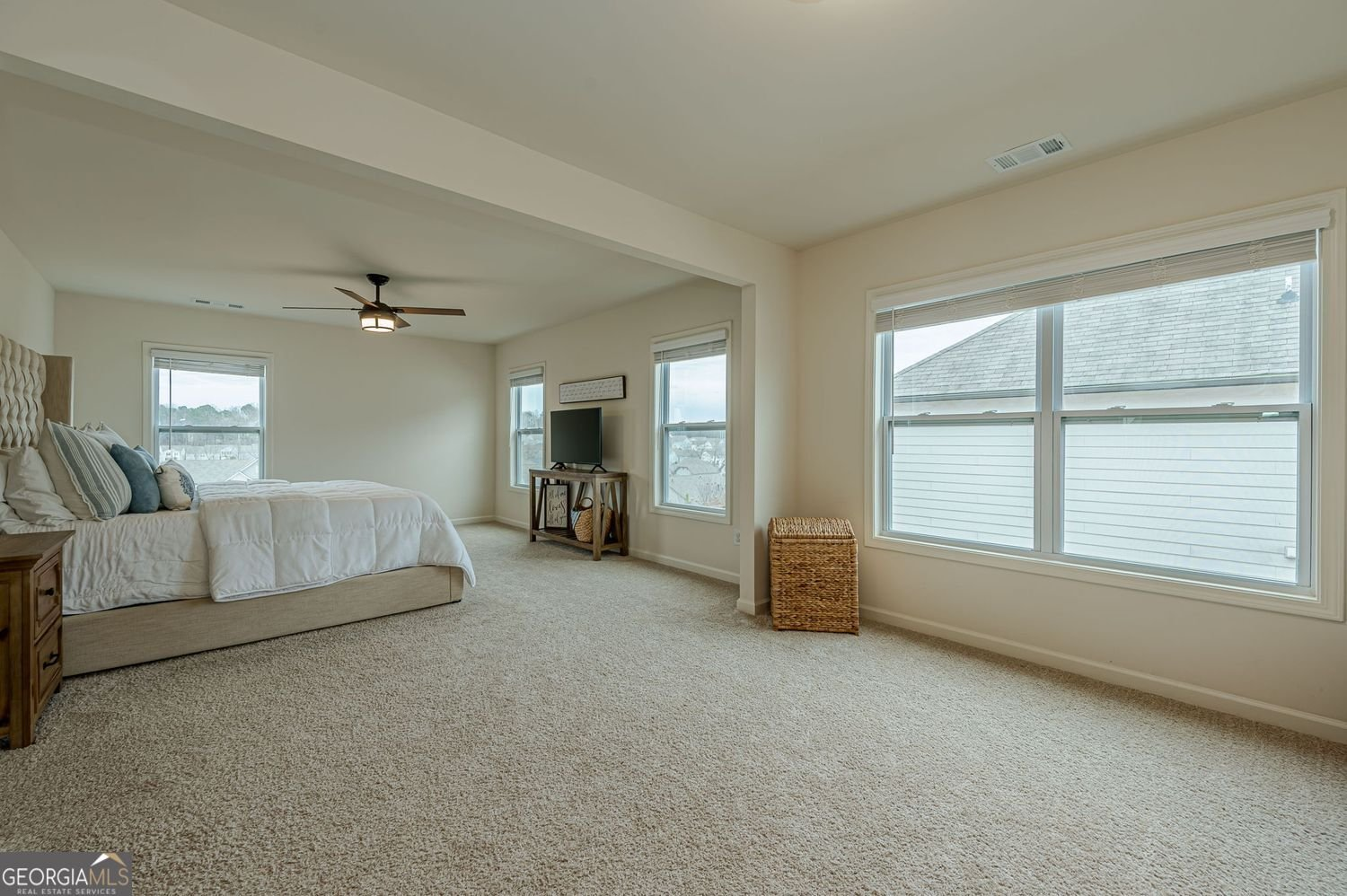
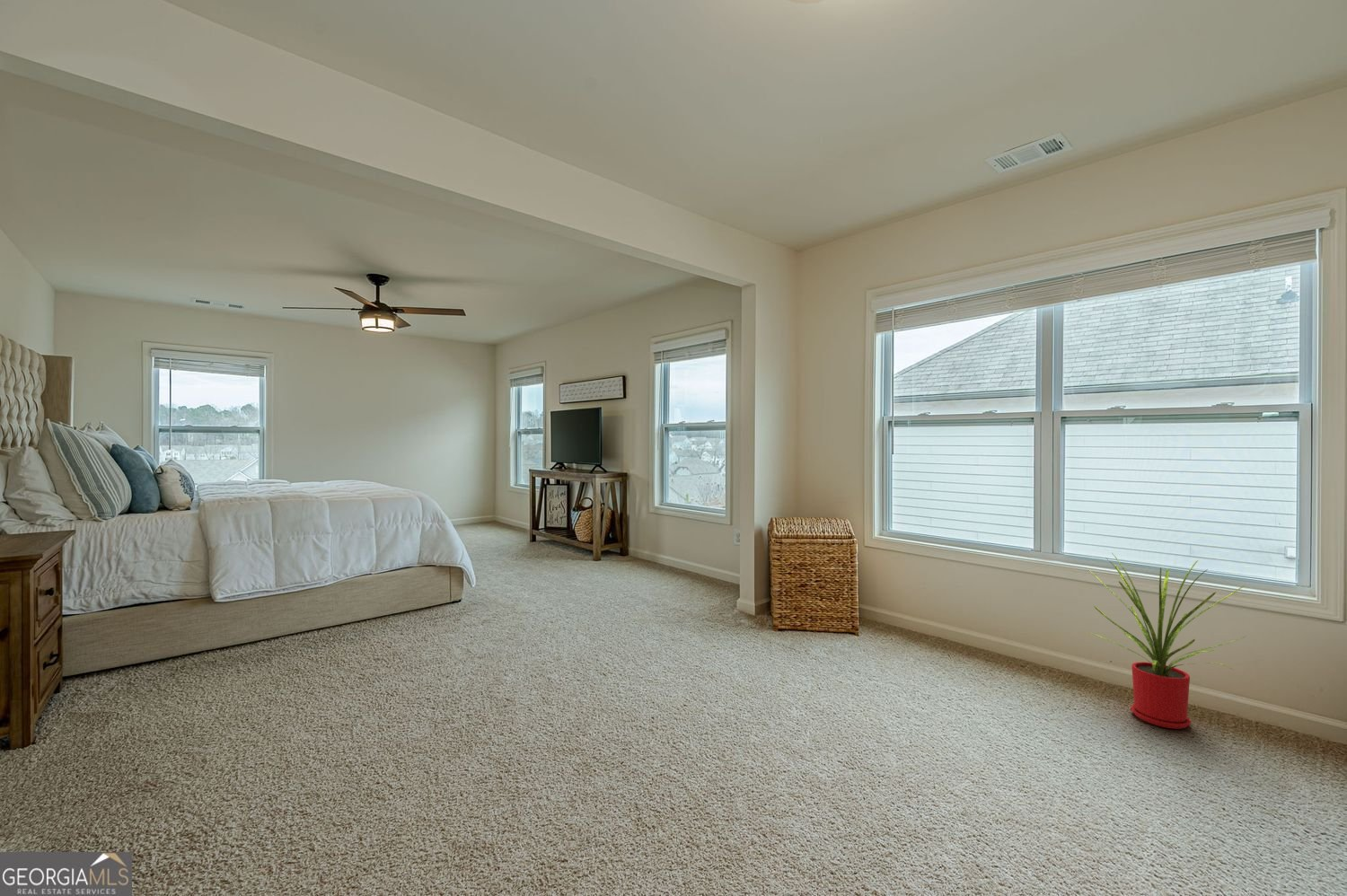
+ house plant [1086,552,1246,730]
